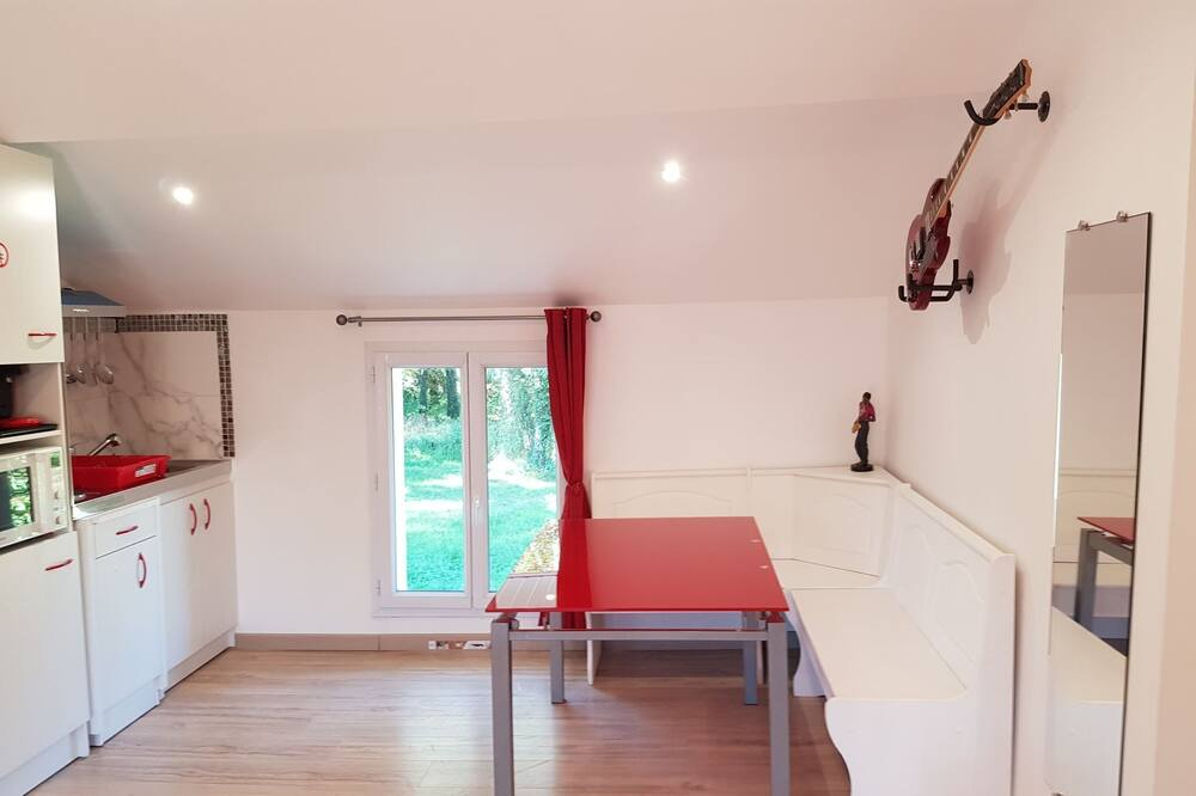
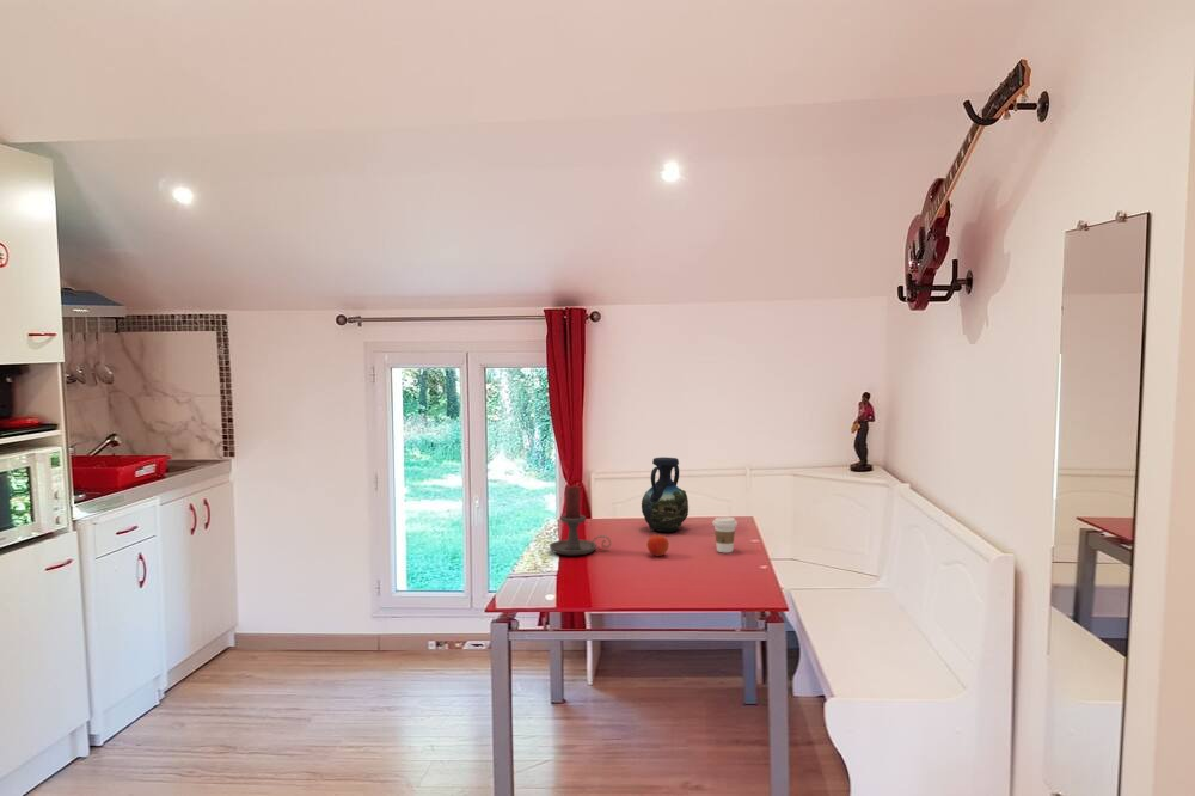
+ vase [641,455,690,533]
+ candle holder [549,484,612,556]
+ apple [646,534,669,557]
+ coffee cup [712,516,739,553]
